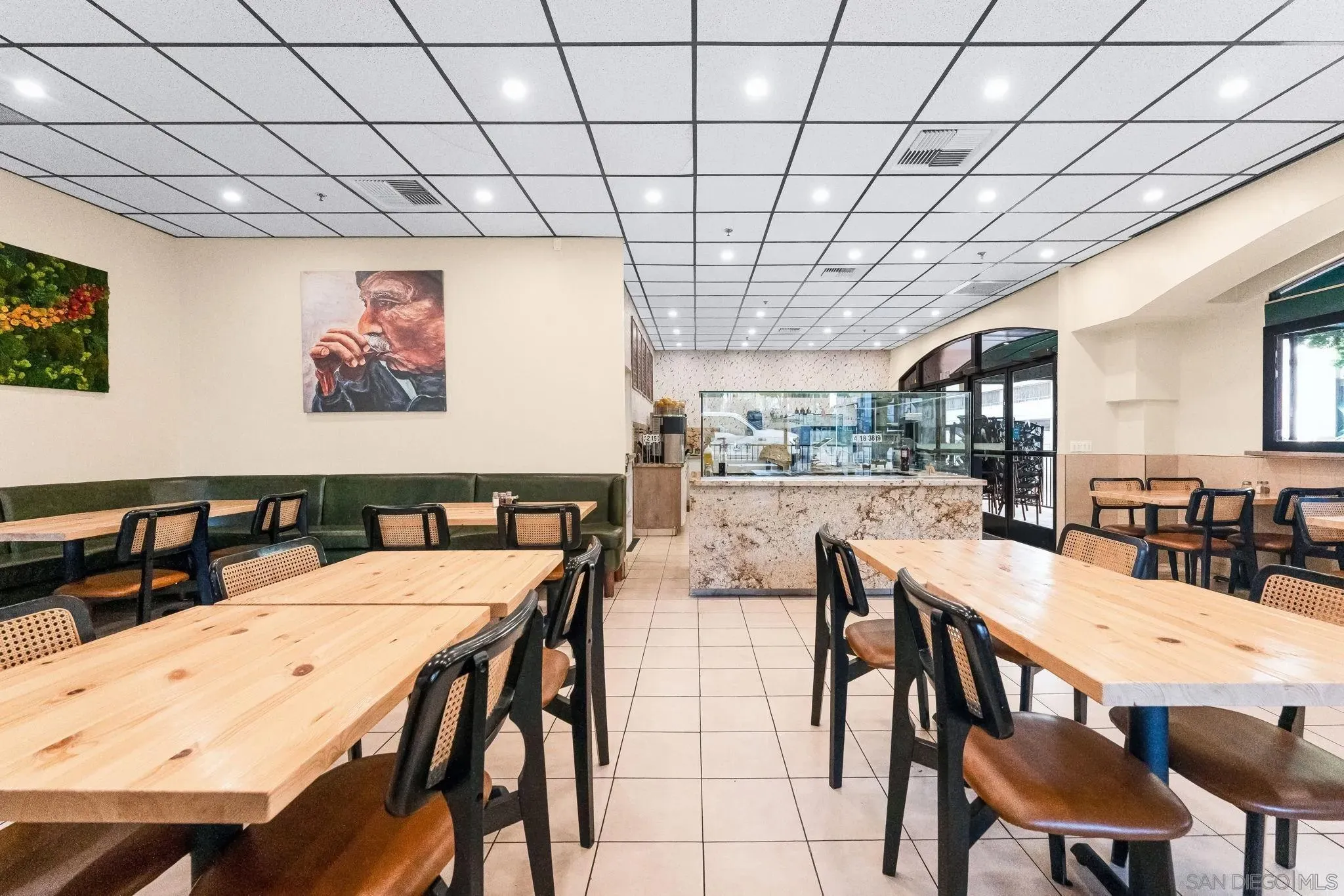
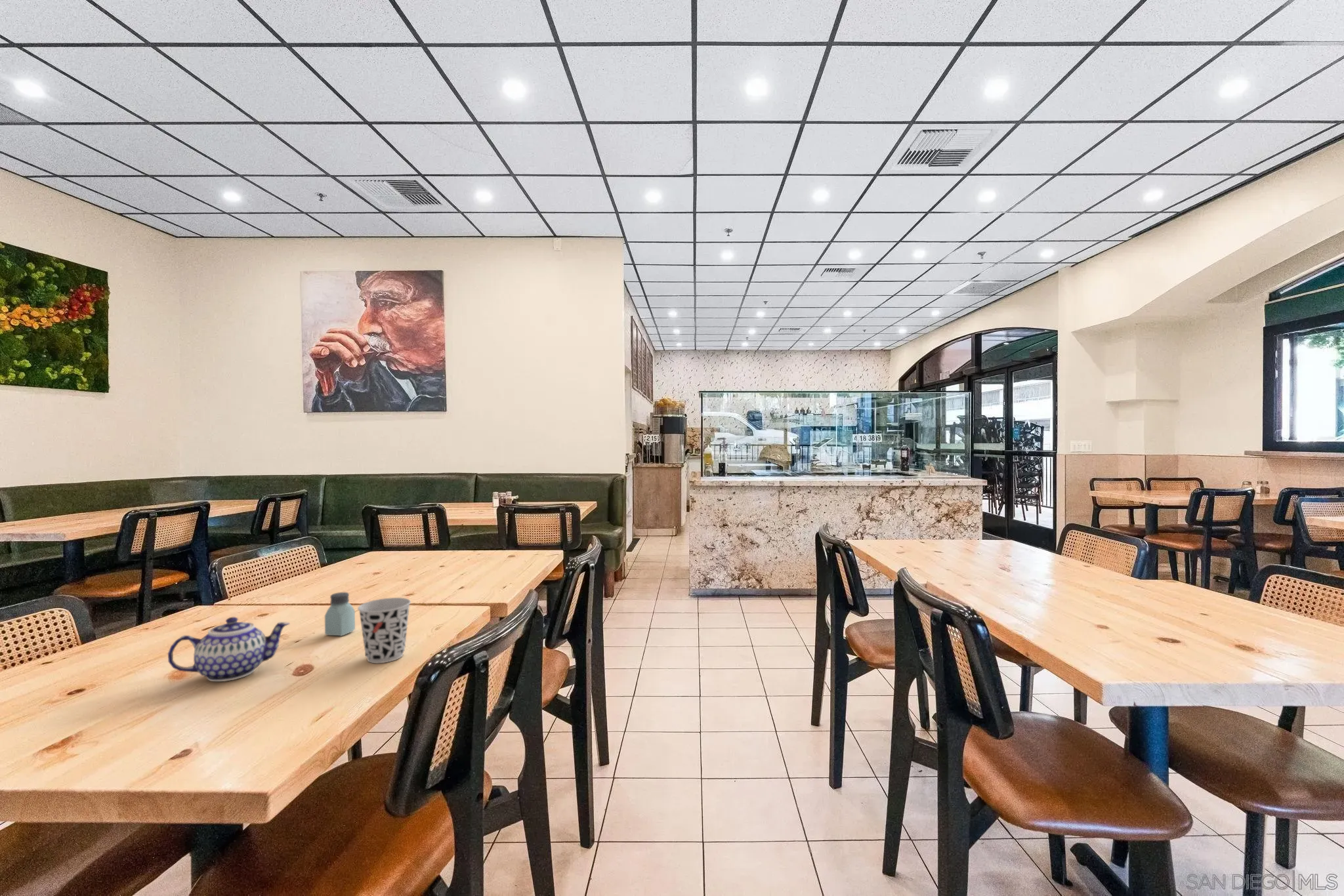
+ cup [357,597,411,664]
+ saltshaker [324,592,356,637]
+ teapot [167,617,290,682]
